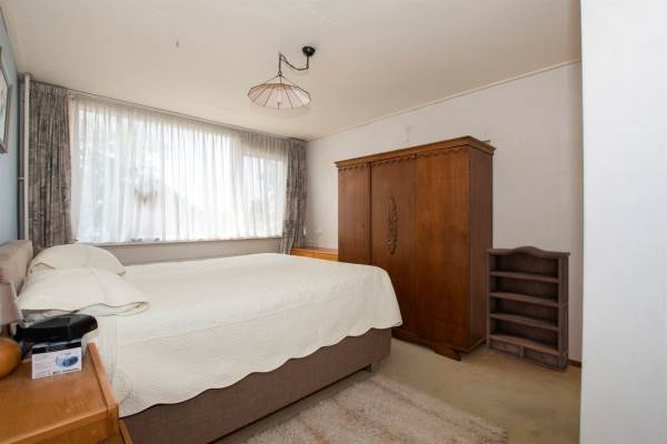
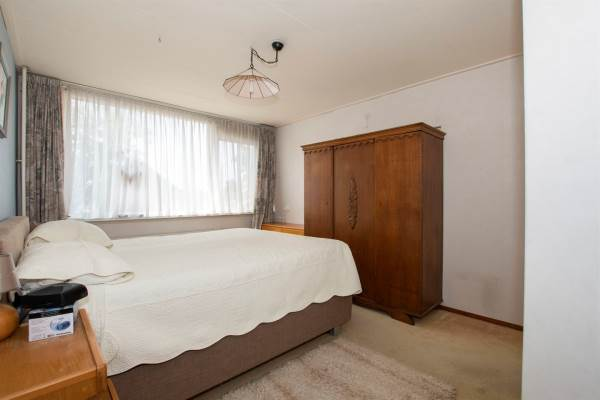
- bookshelf [484,245,571,374]
